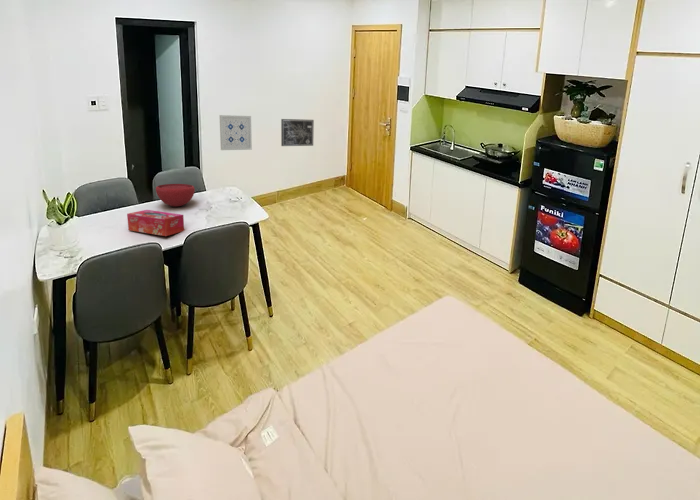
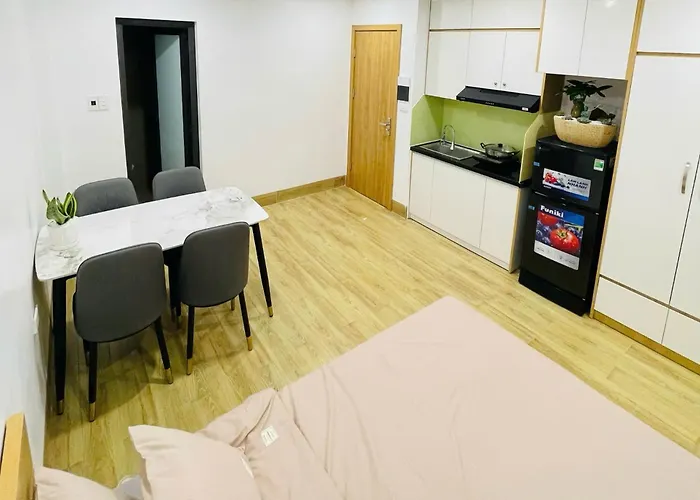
- wall art [280,118,315,147]
- tissue box [126,209,185,237]
- wall art [219,114,253,151]
- bowl [155,183,196,208]
